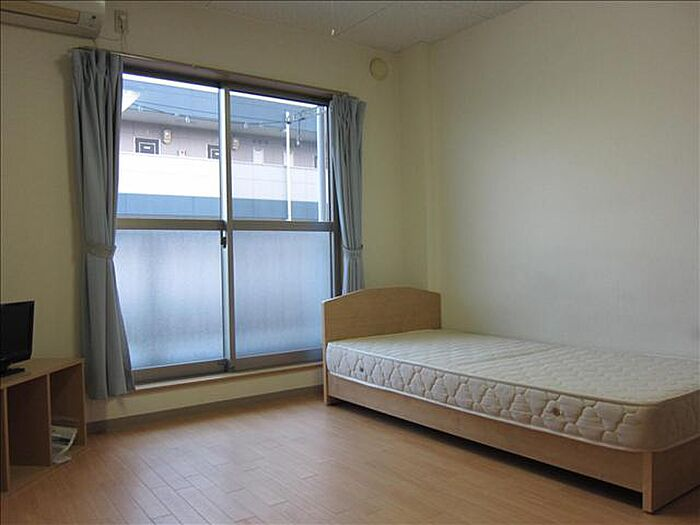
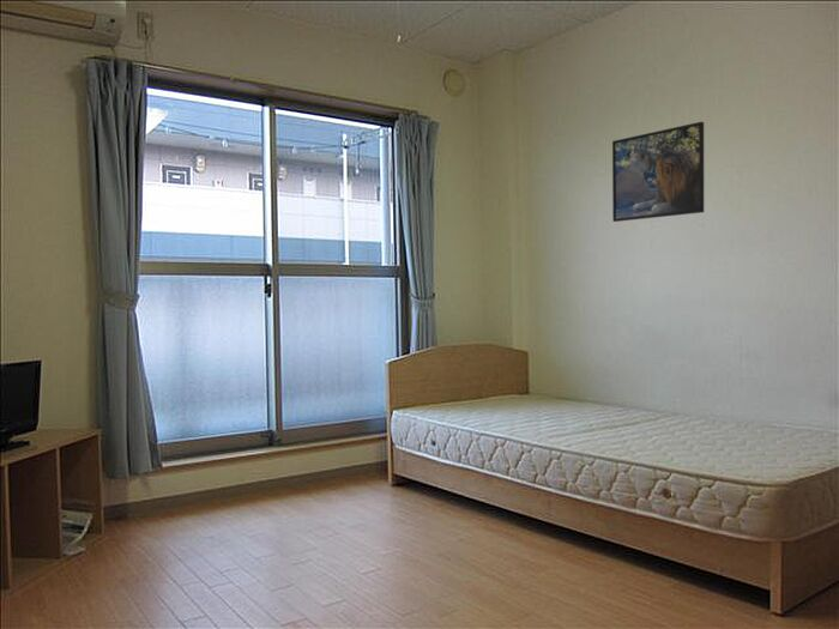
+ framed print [611,121,705,223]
